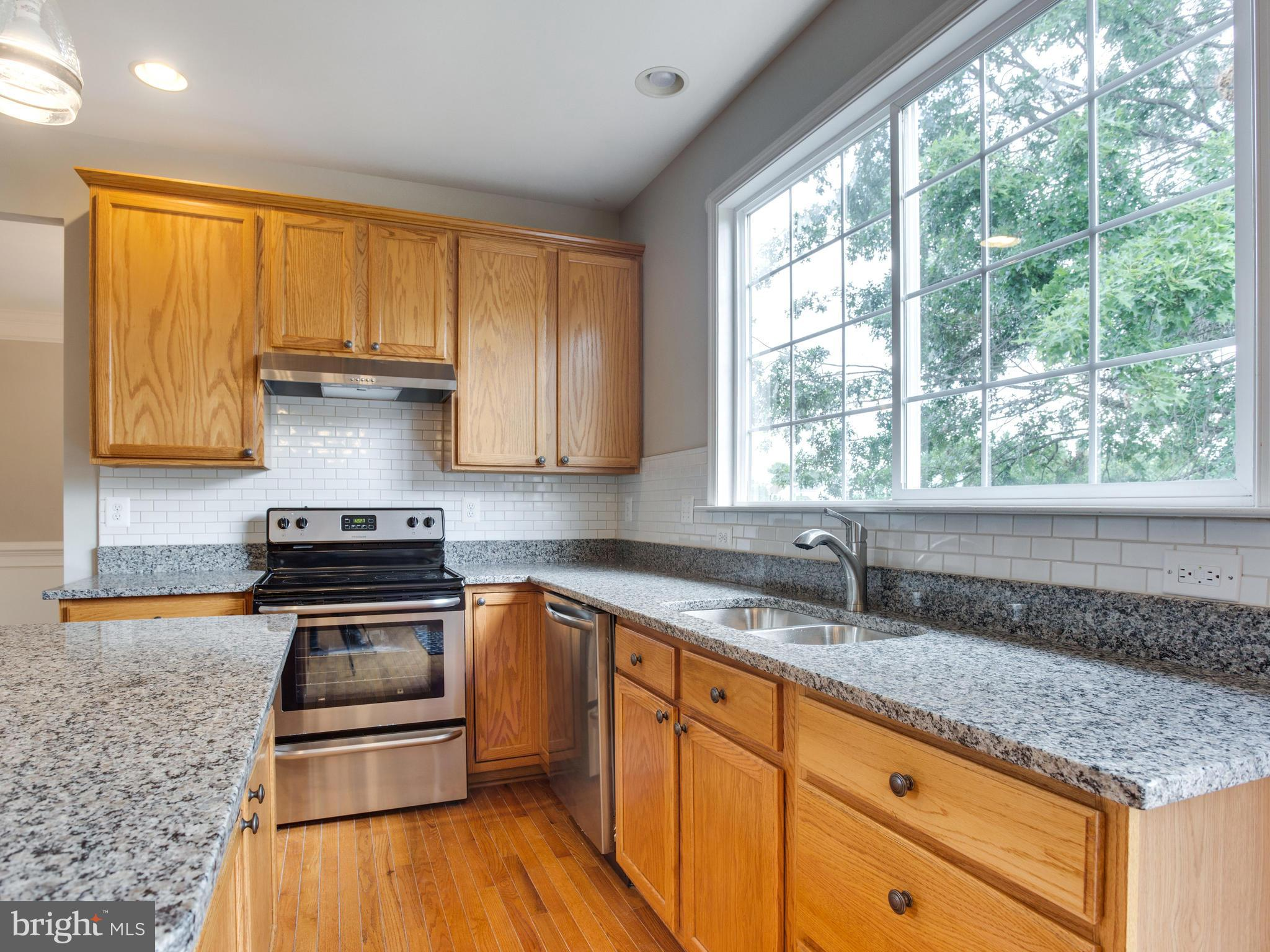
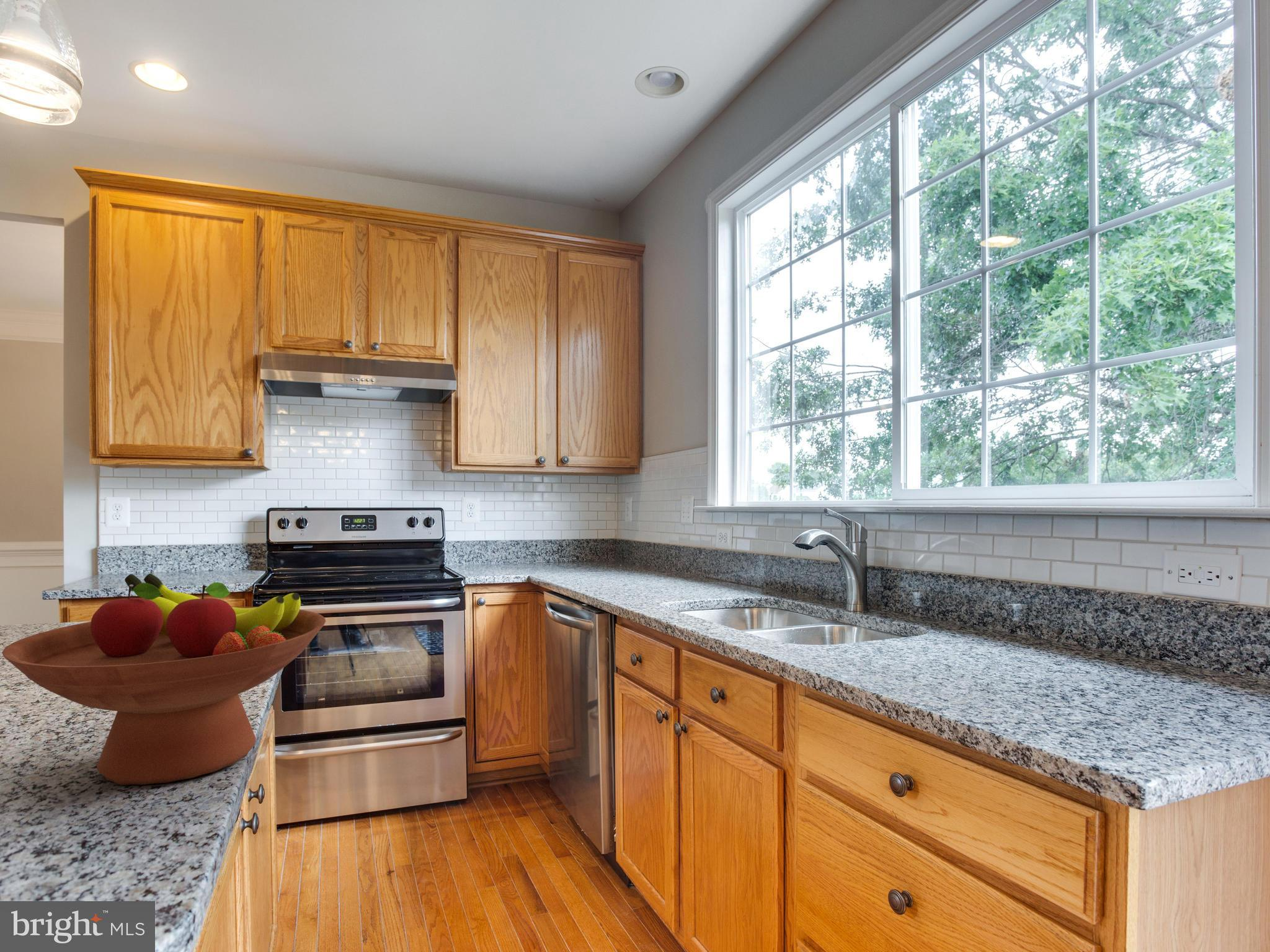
+ fruit bowl [1,573,326,786]
